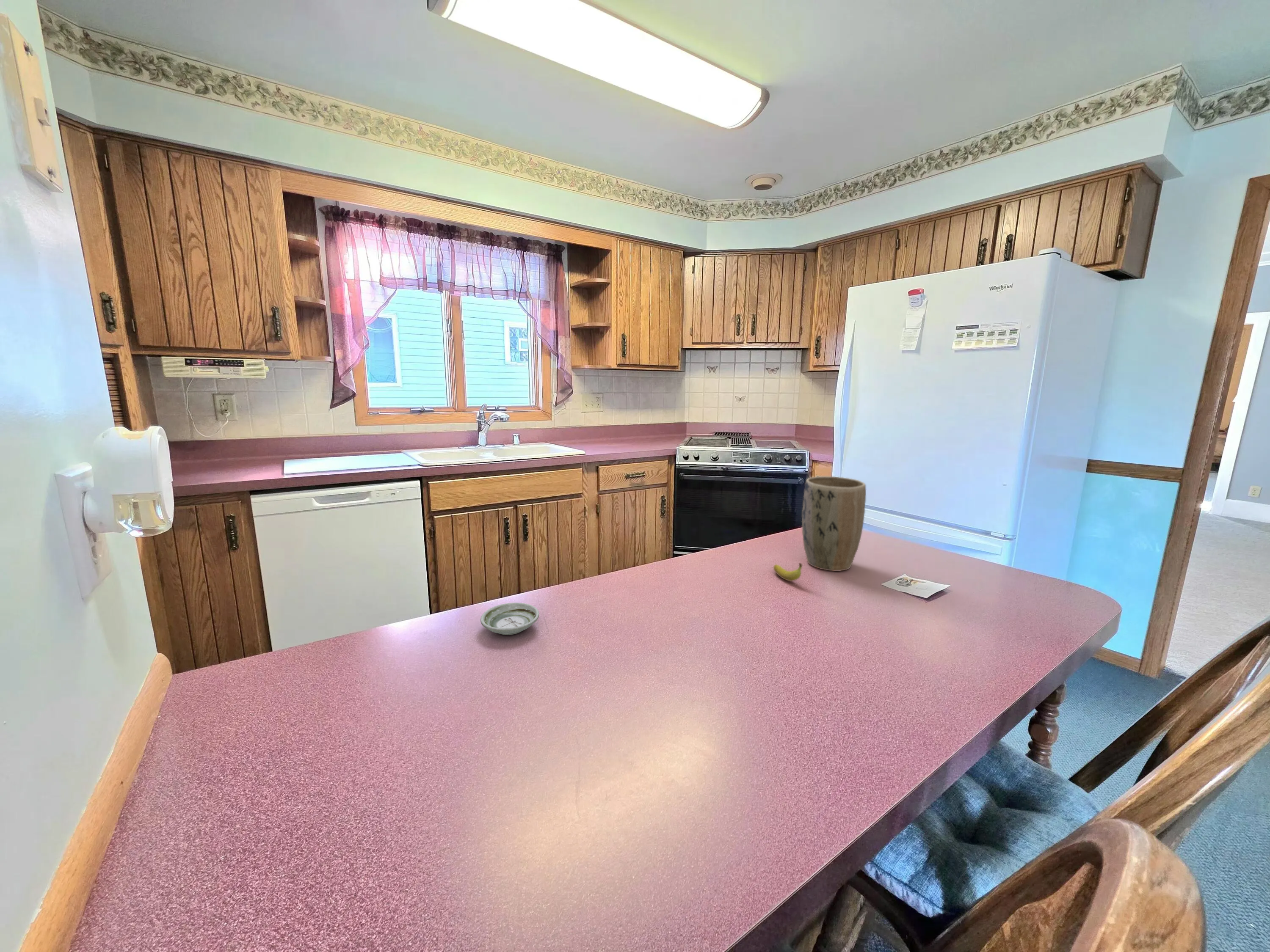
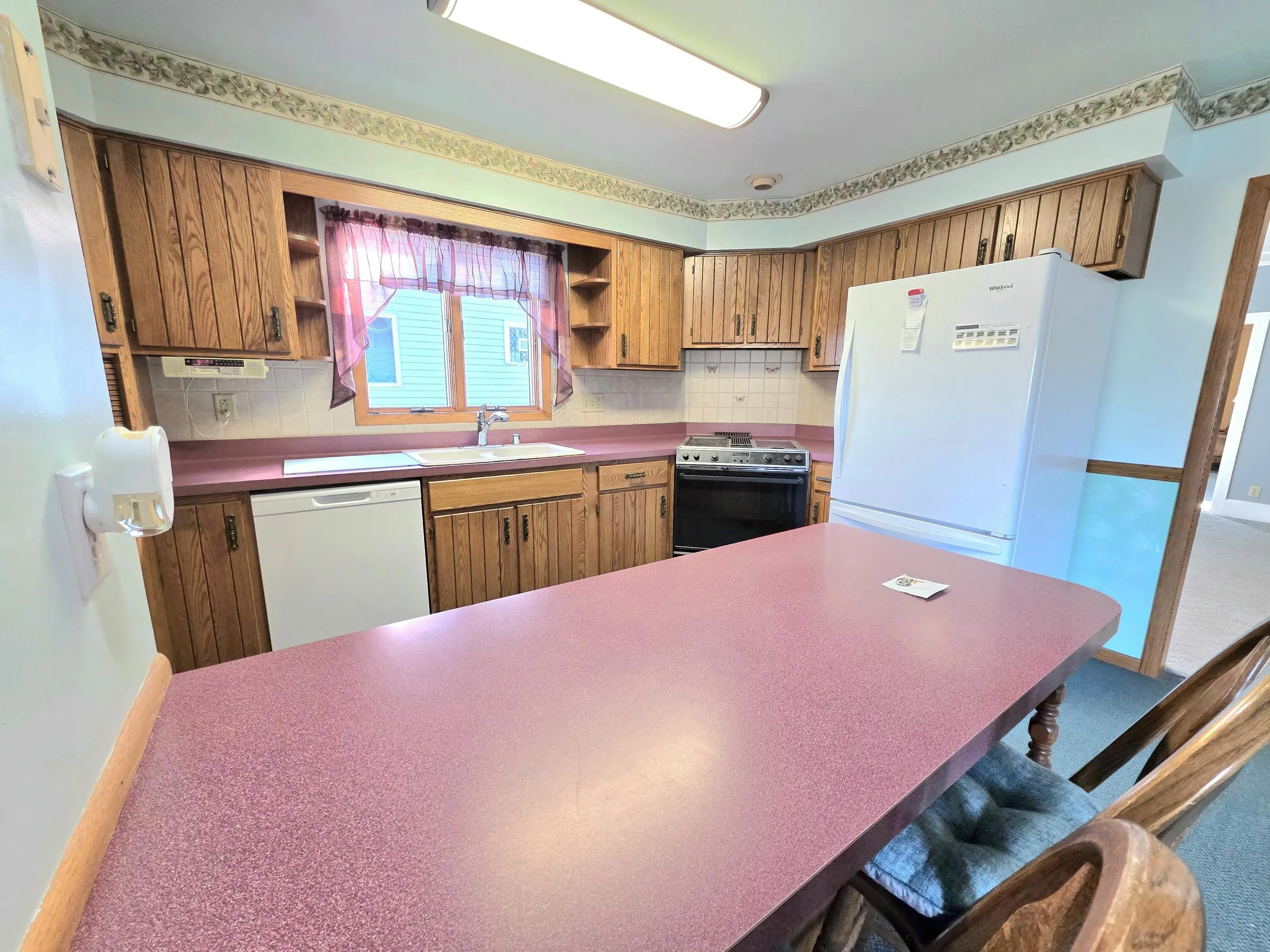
- plant pot [801,476,867,572]
- fruit [773,562,803,581]
- saucer [480,602,540,636]
